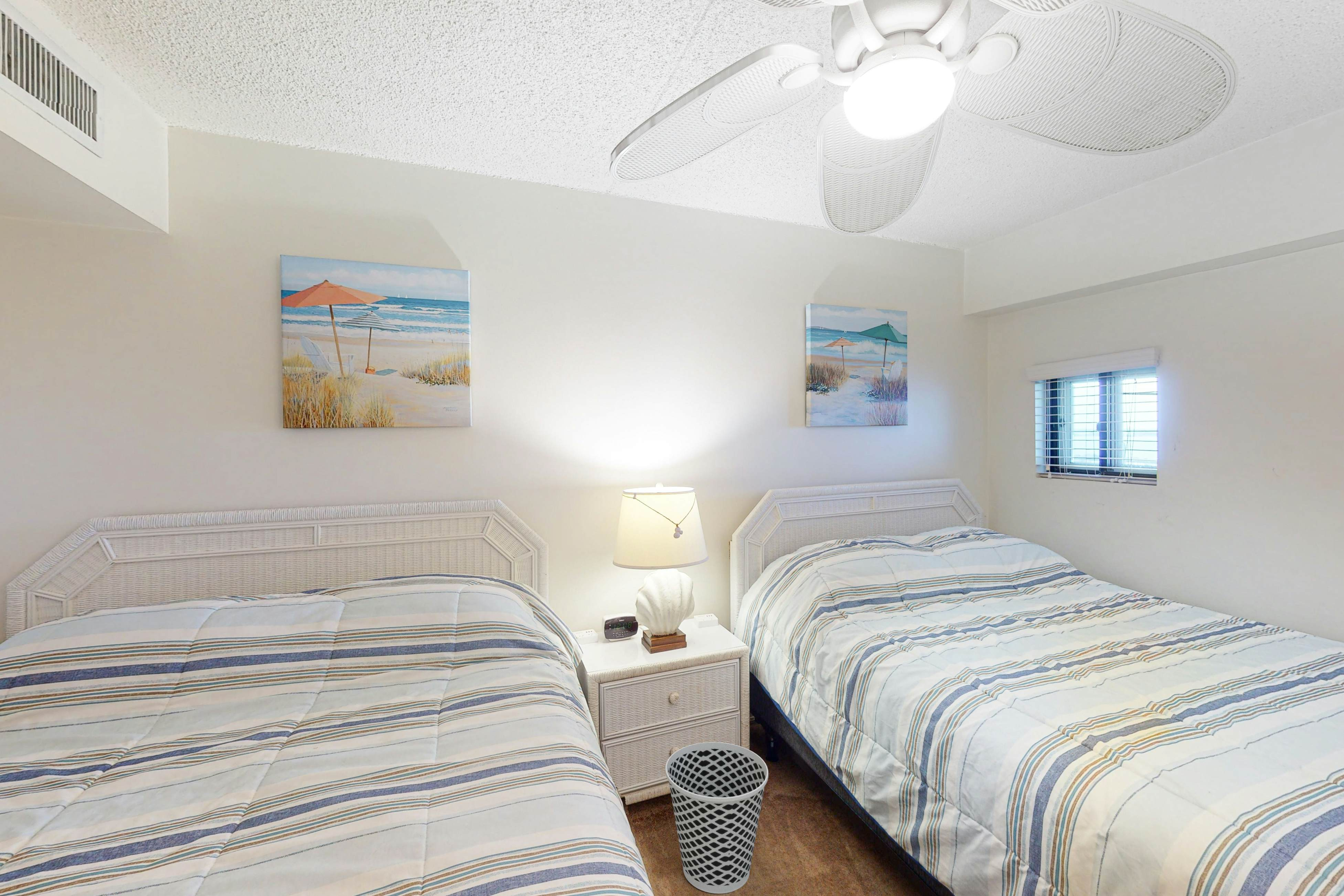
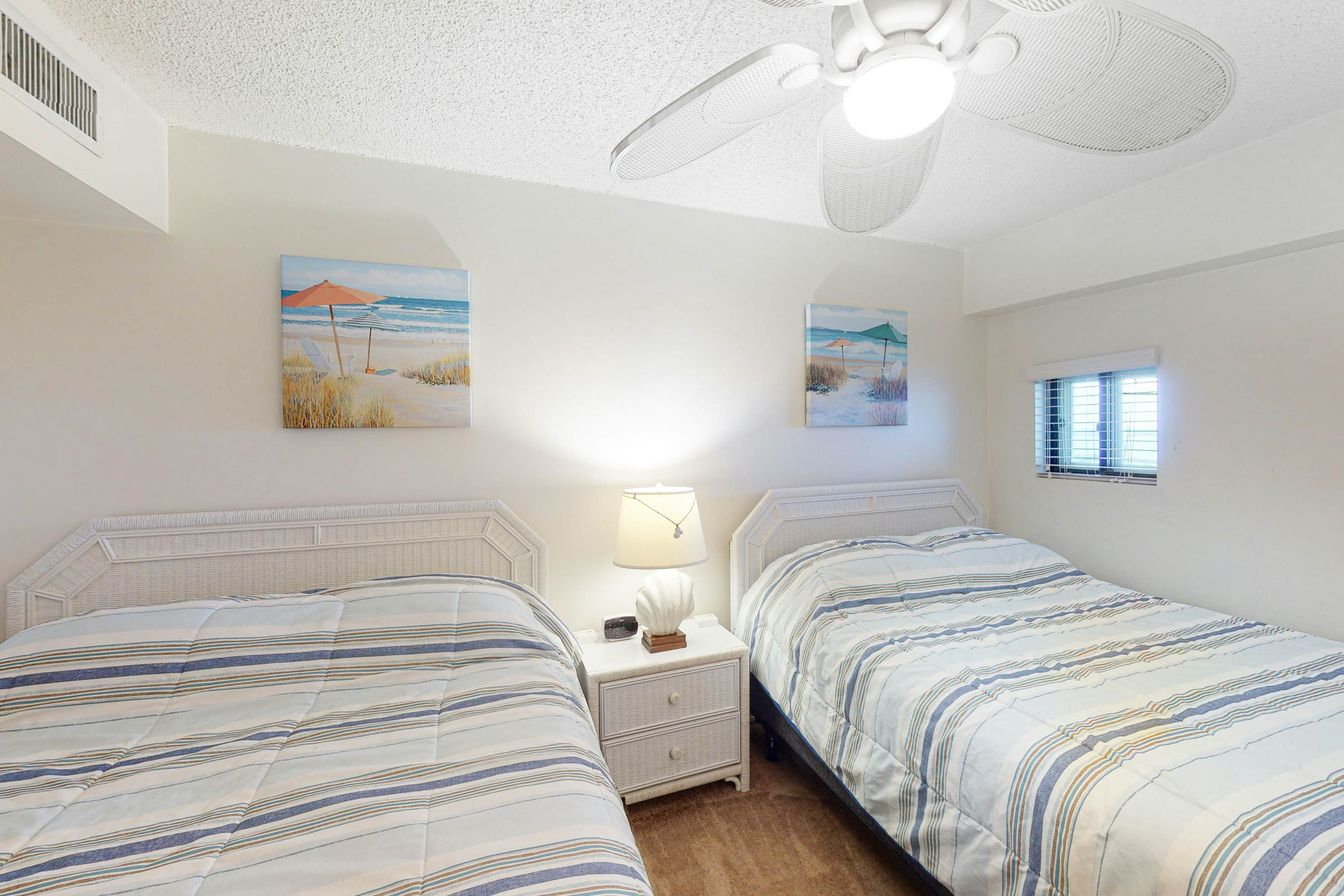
- wastebasket [665,742,769,894]
